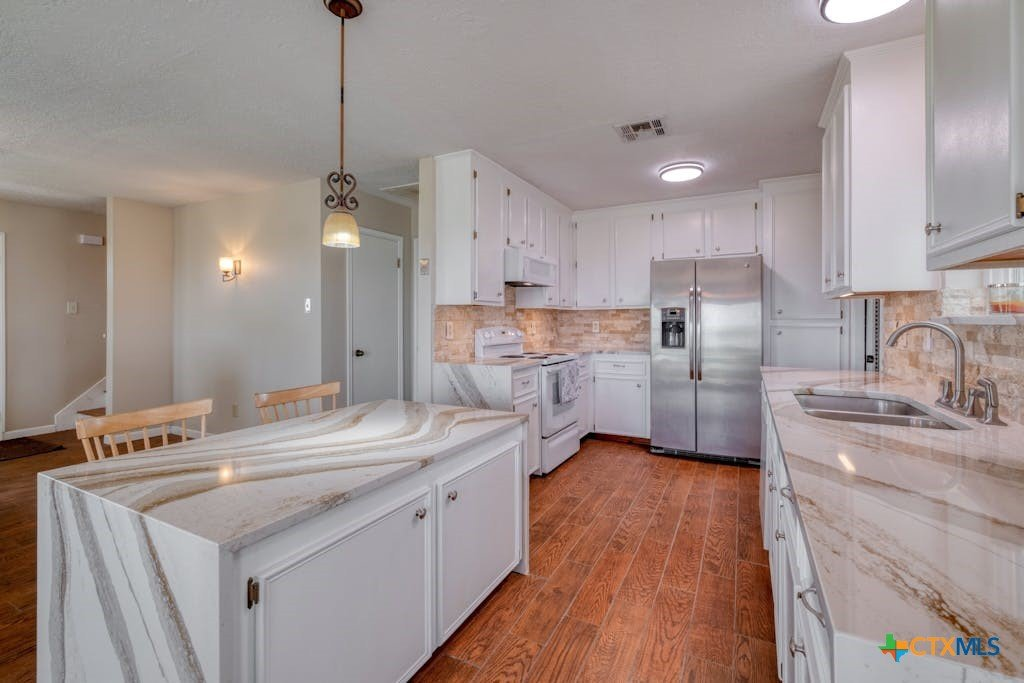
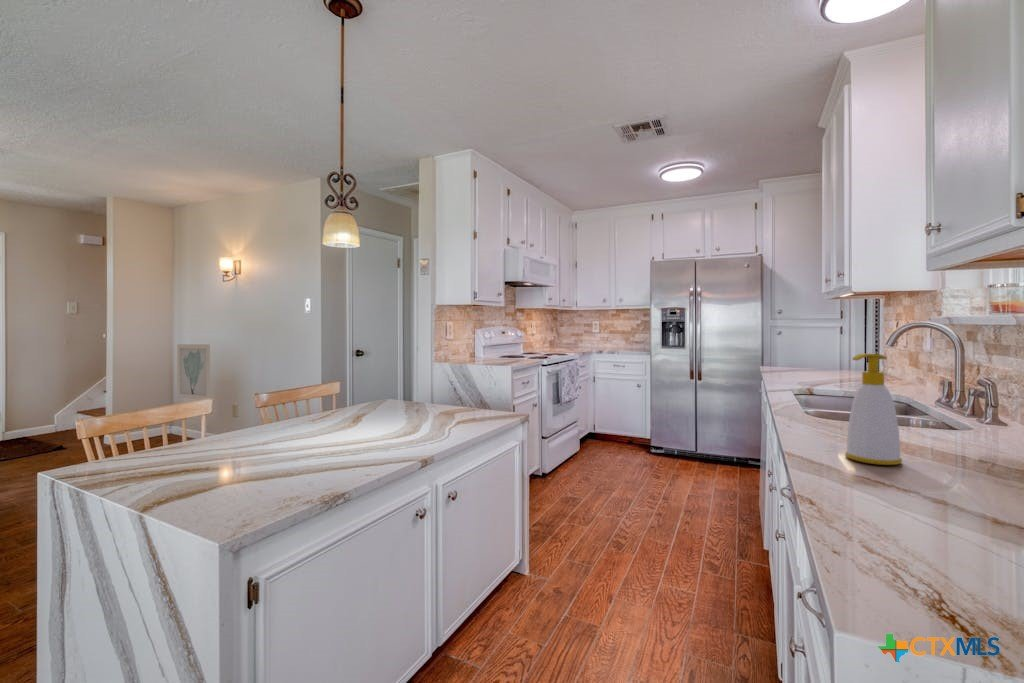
+ soap bottle [844,353,903,466]
+ wall art [176,343,211,401]
